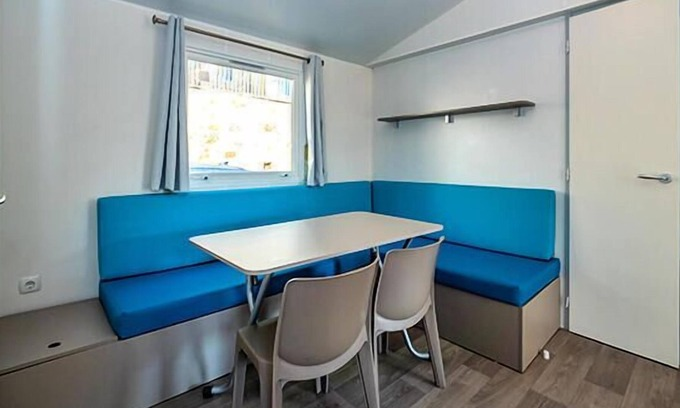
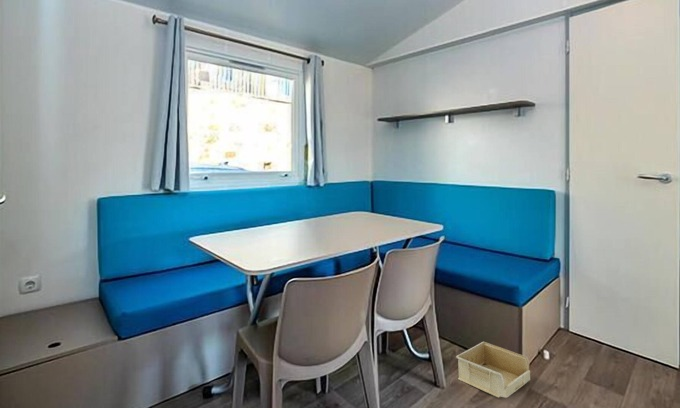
+ storage bin [455,341,531,399]
